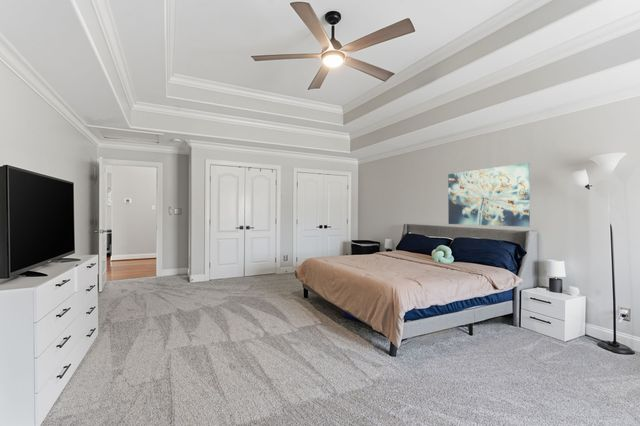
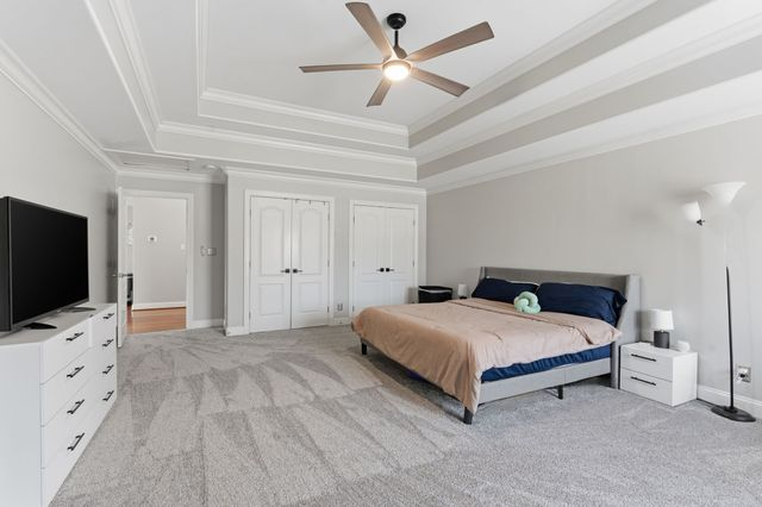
- wall art [447,162,531,228]
